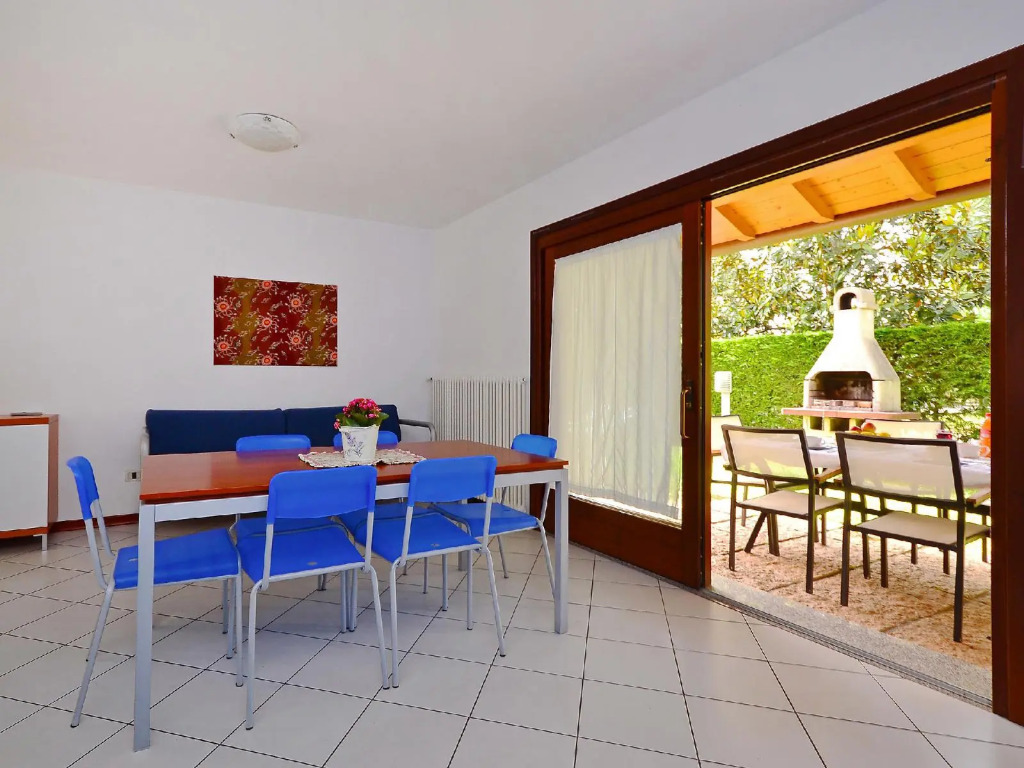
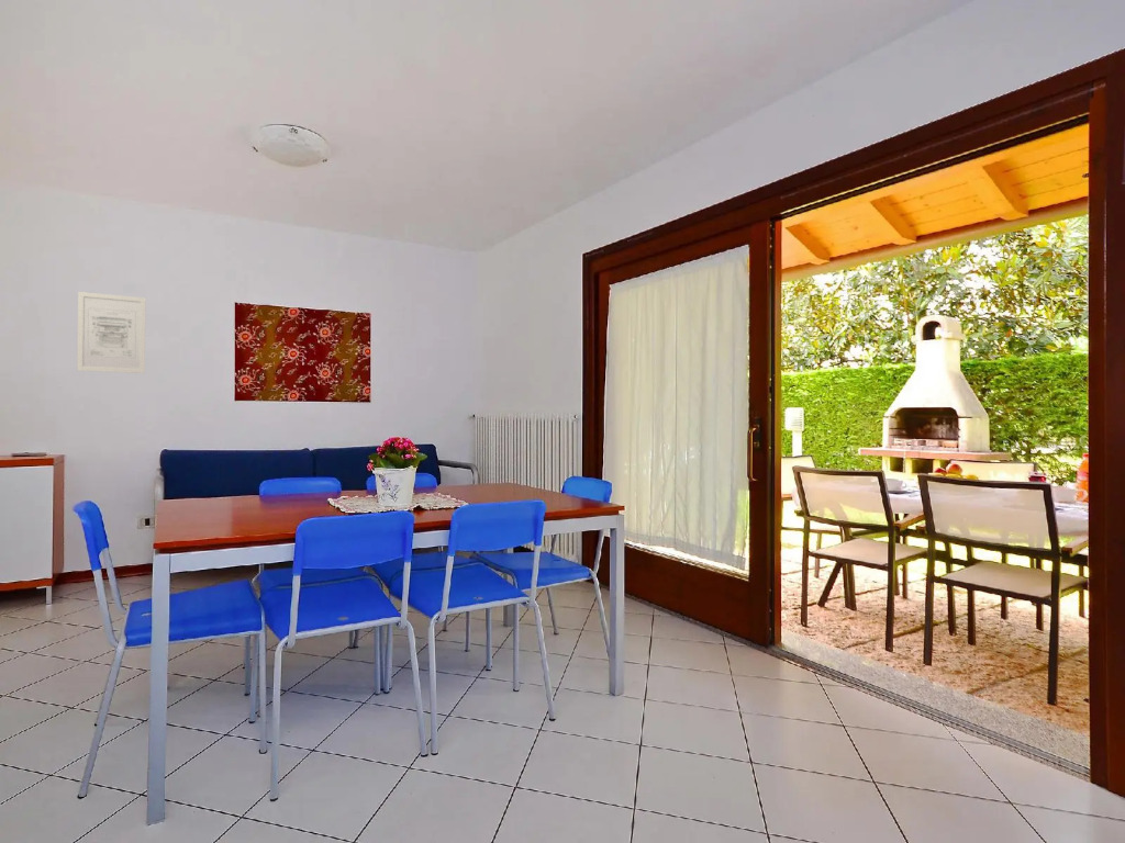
+ wall art [76,291,147,374]
